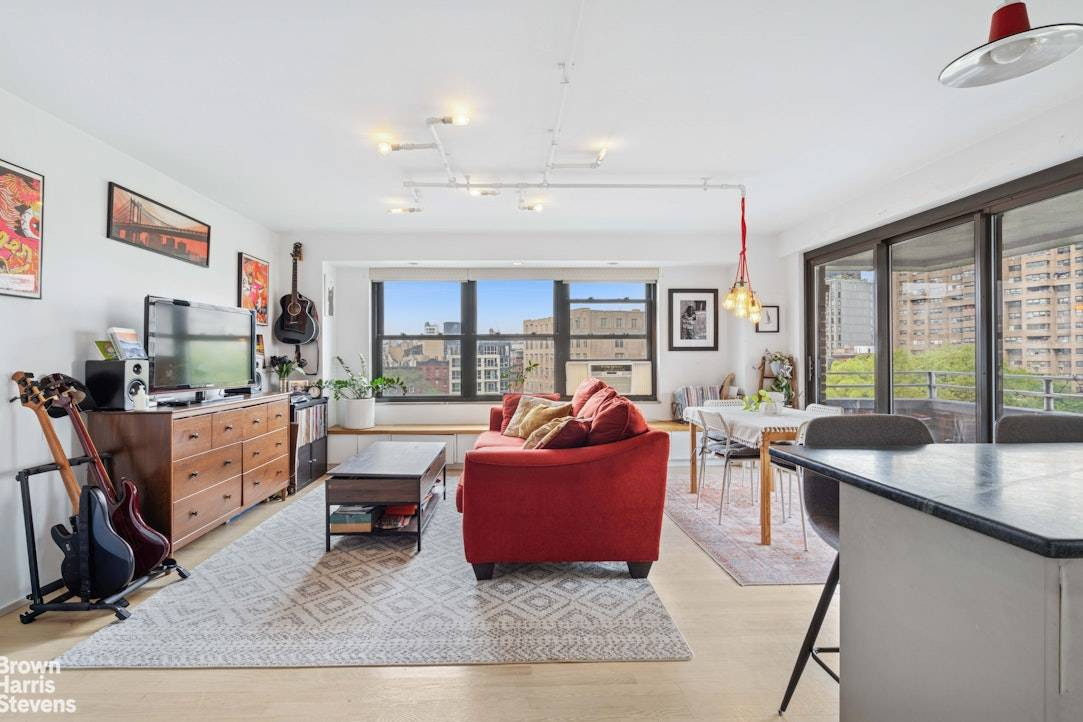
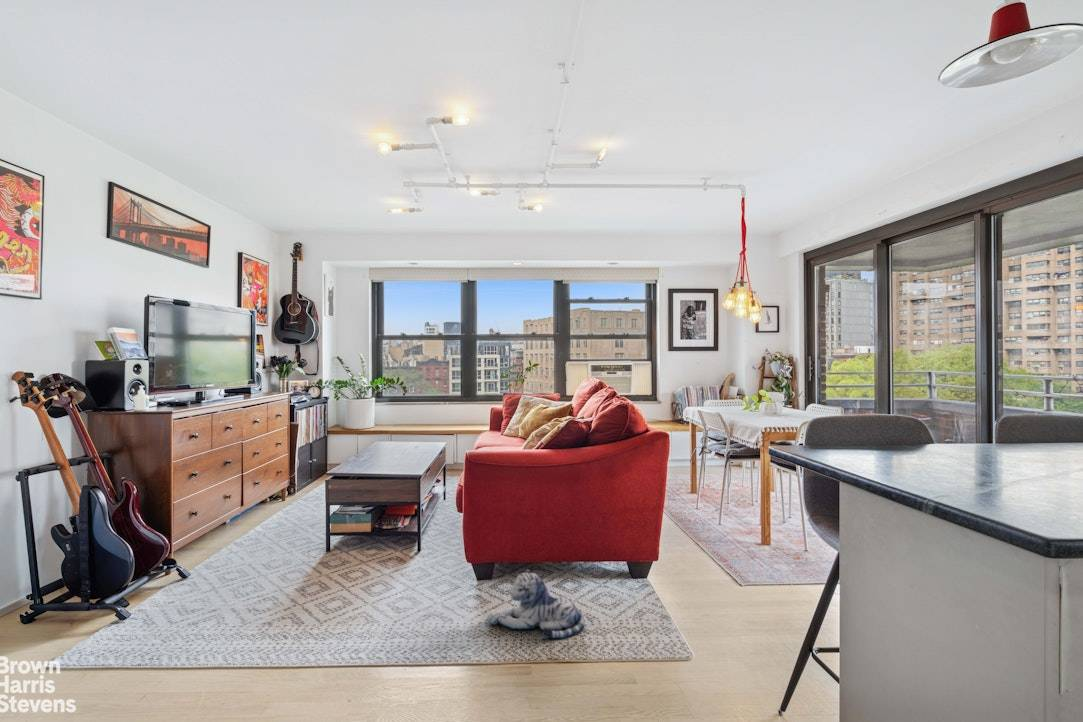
+ plush toy [486,569,585,639]
